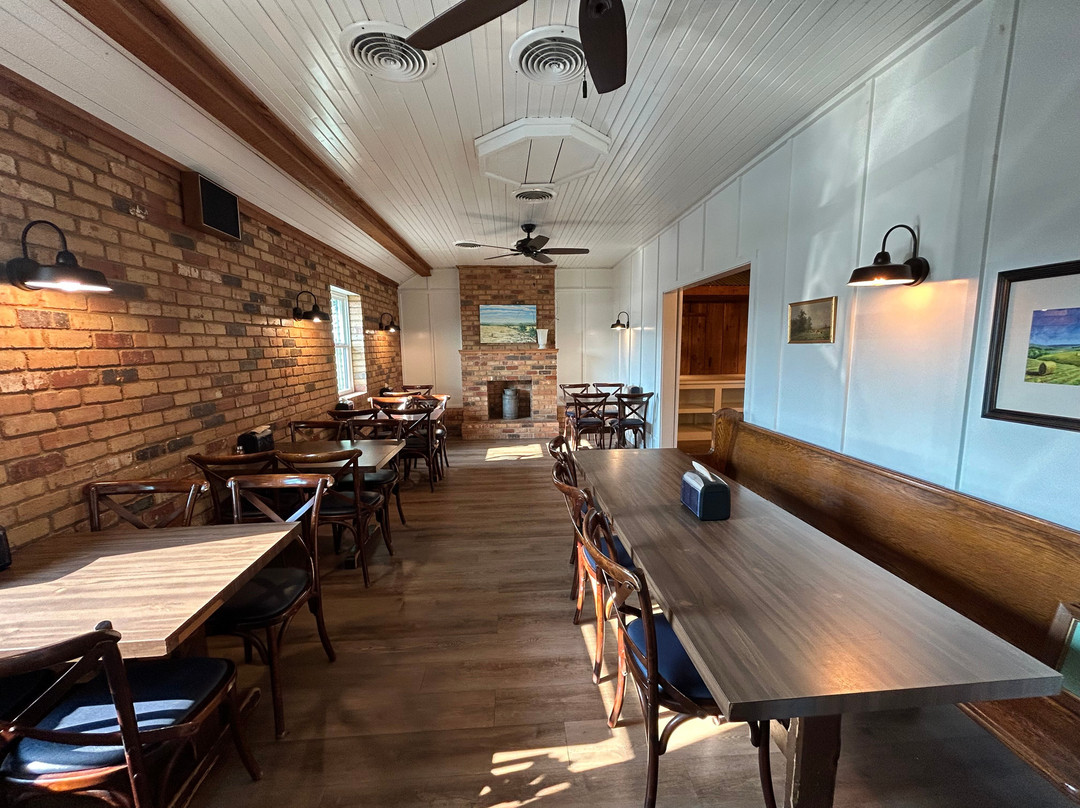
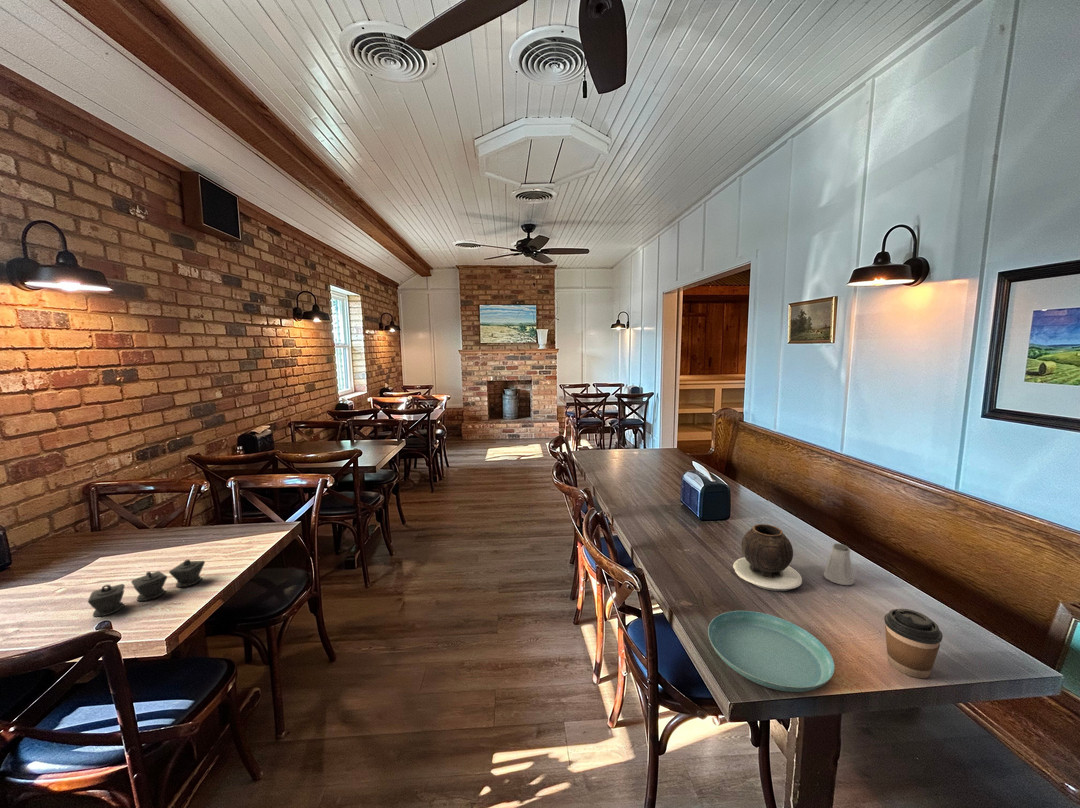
+ coffee cup [884,608,944,679]
+ vase [732,523,803,592]
+ sugar bowl [87,558,206,618]
+ saltshaker [823,542,855,586]
+ saucer [707,610,836,693]
